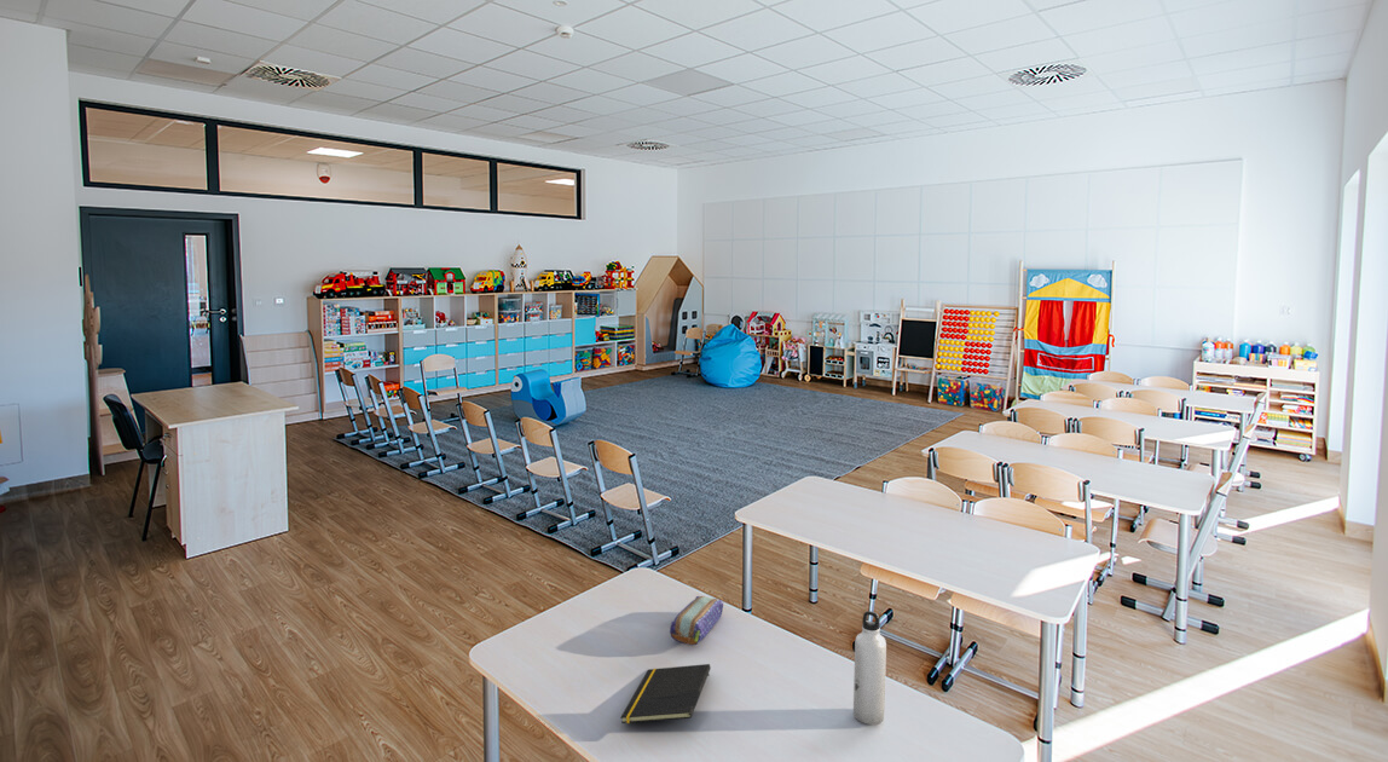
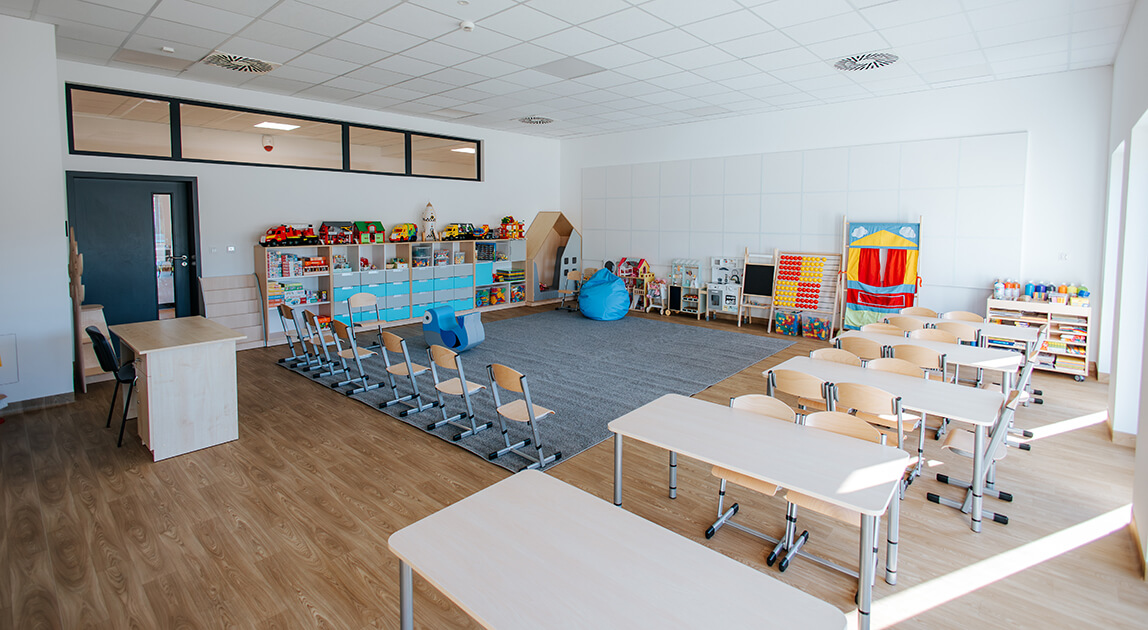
- pencil case [669,595,724,646]
- water bottle [852,610,887,726]
- notepad [619,663,712,725]
